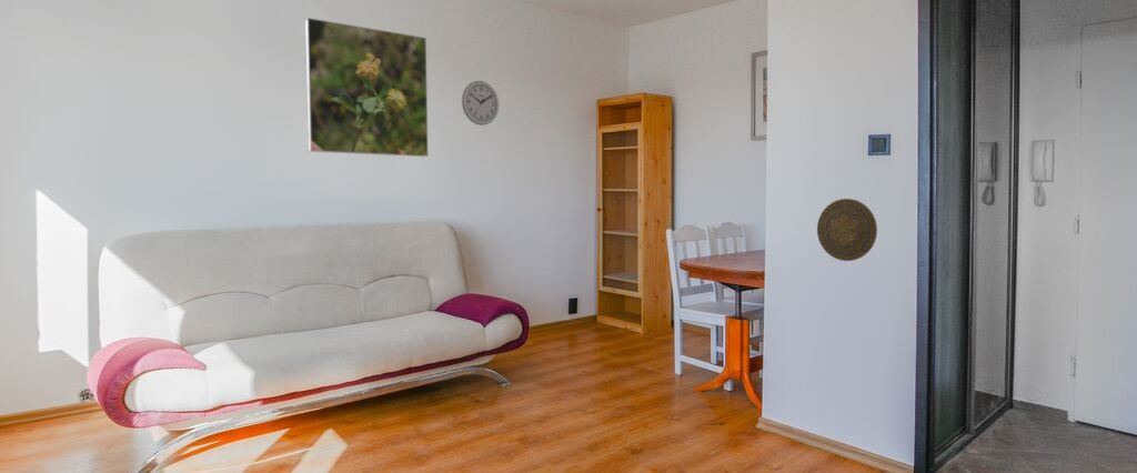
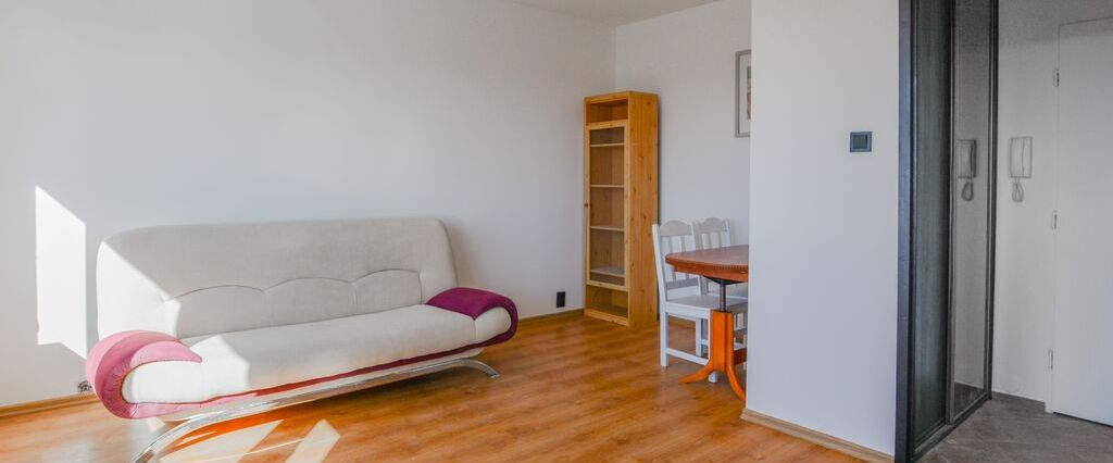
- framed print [304,17,430,158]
- wall clock [461,80,500,127]
- decorative plate [816,198,878,262]
